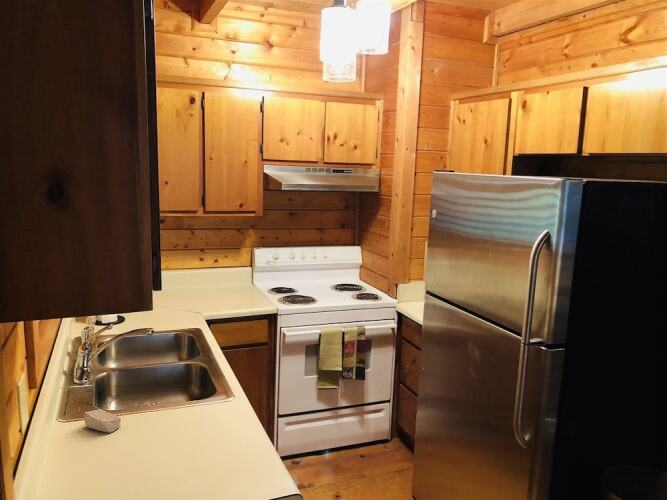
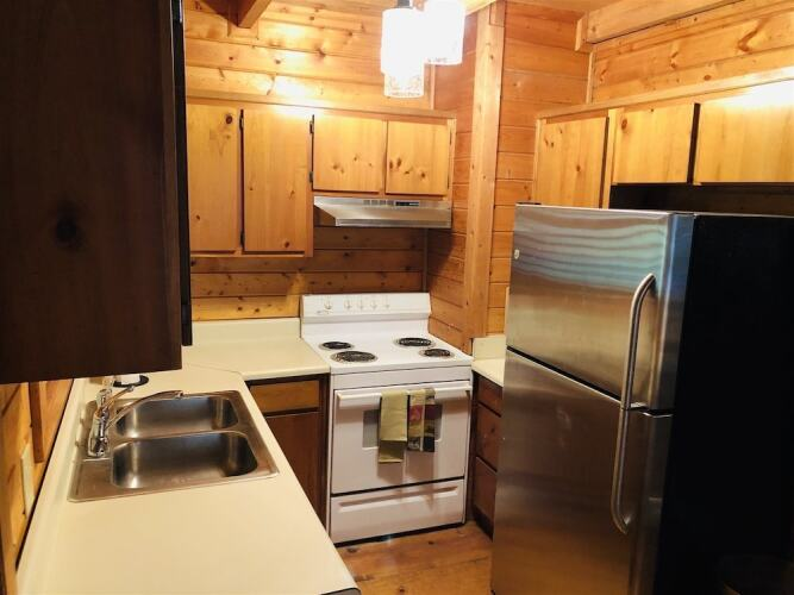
- soap bar [83,408,122,434]
